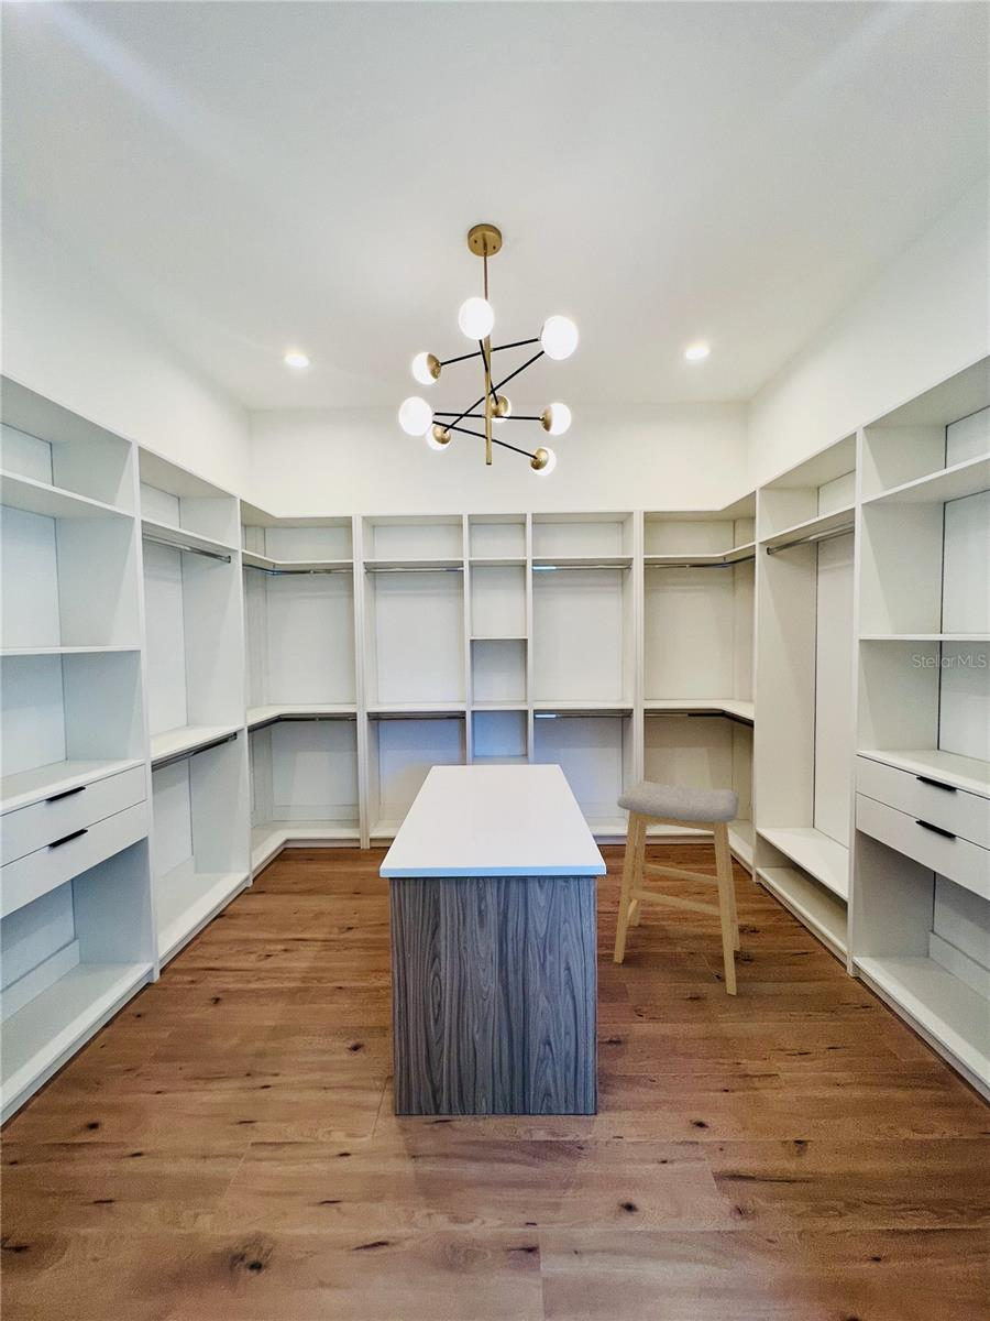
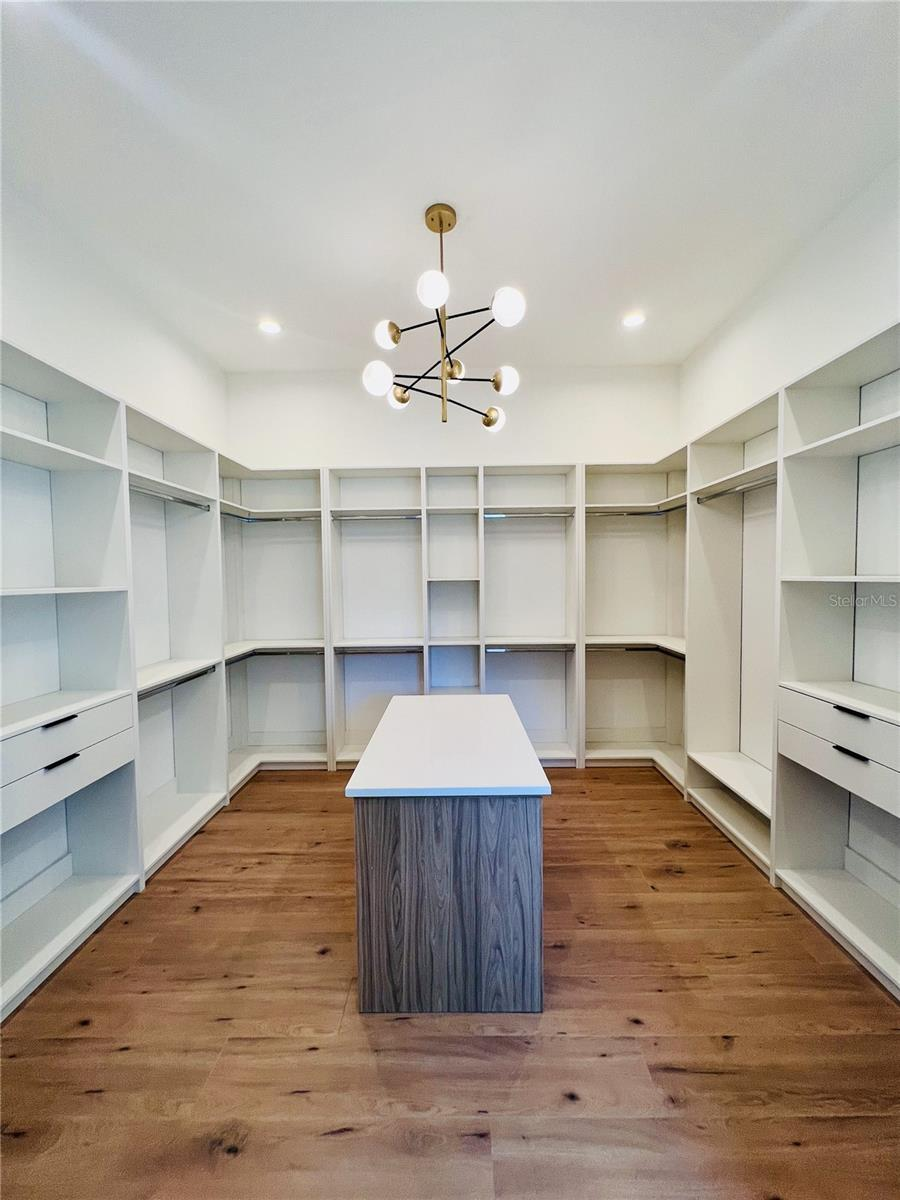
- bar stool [613,779,741,996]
